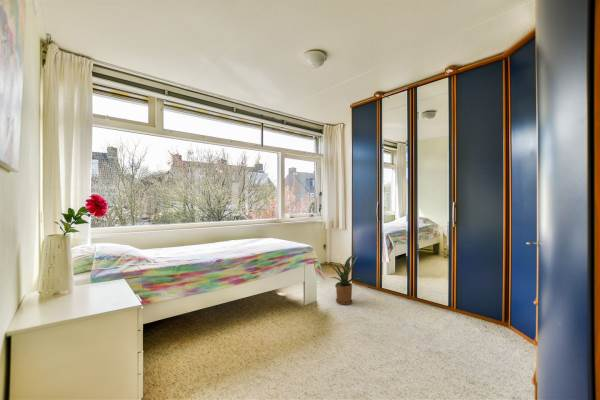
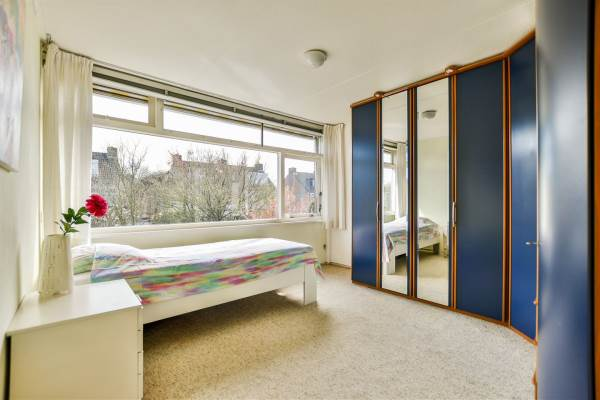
- house plant [328,254,361,306]
